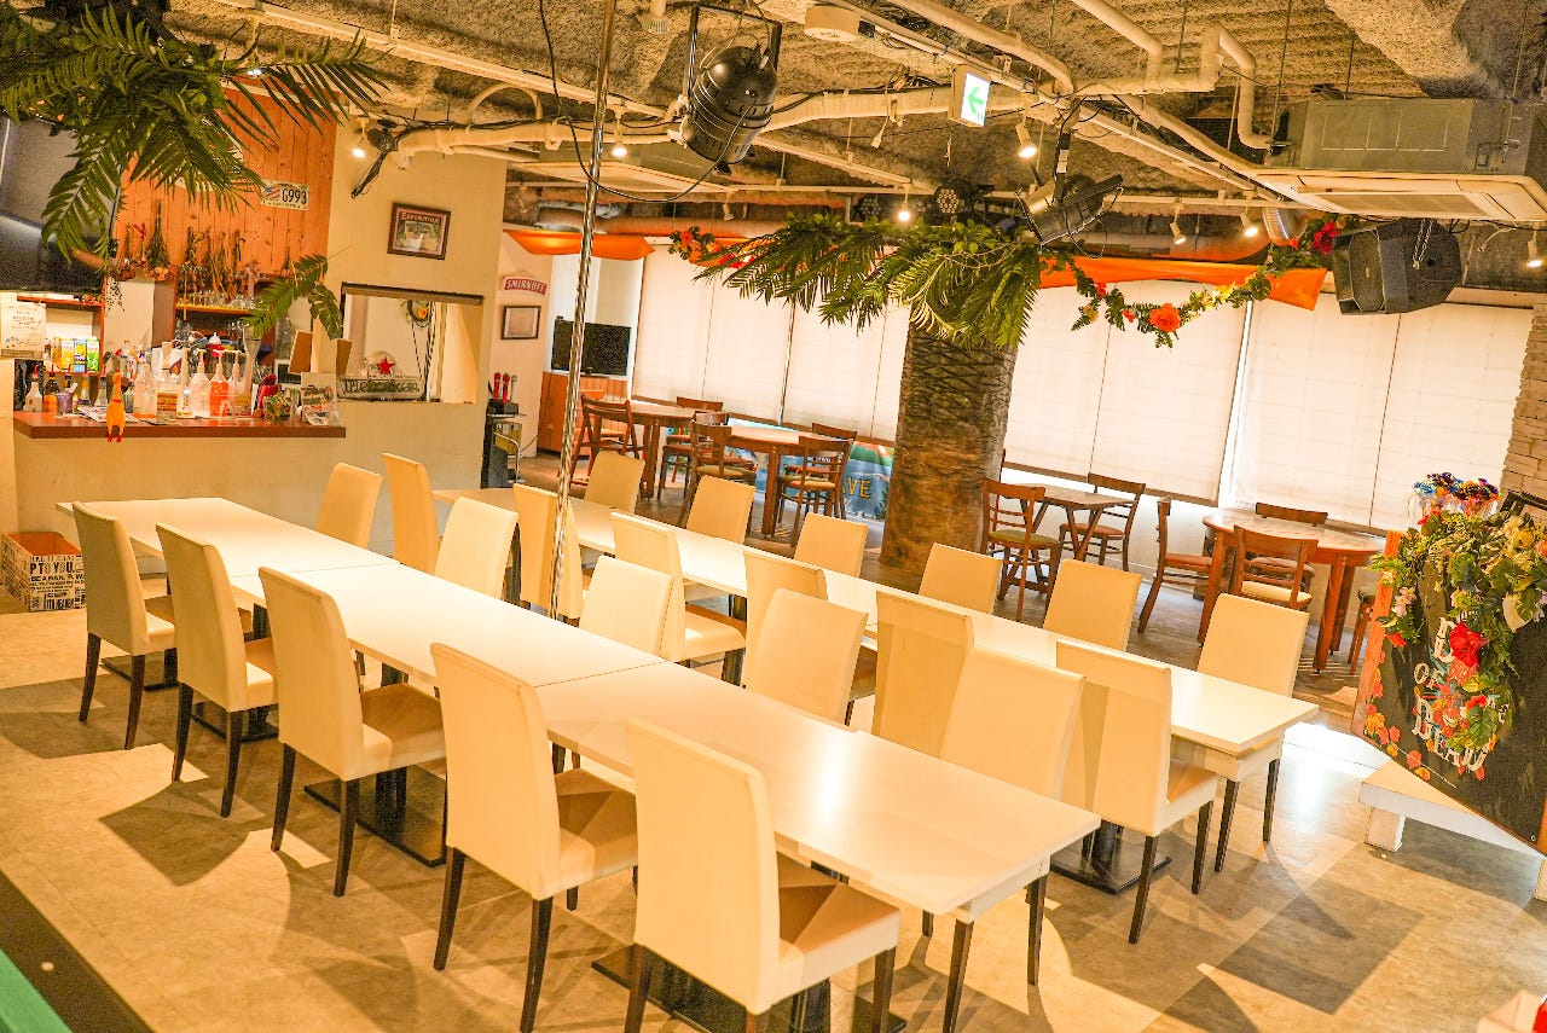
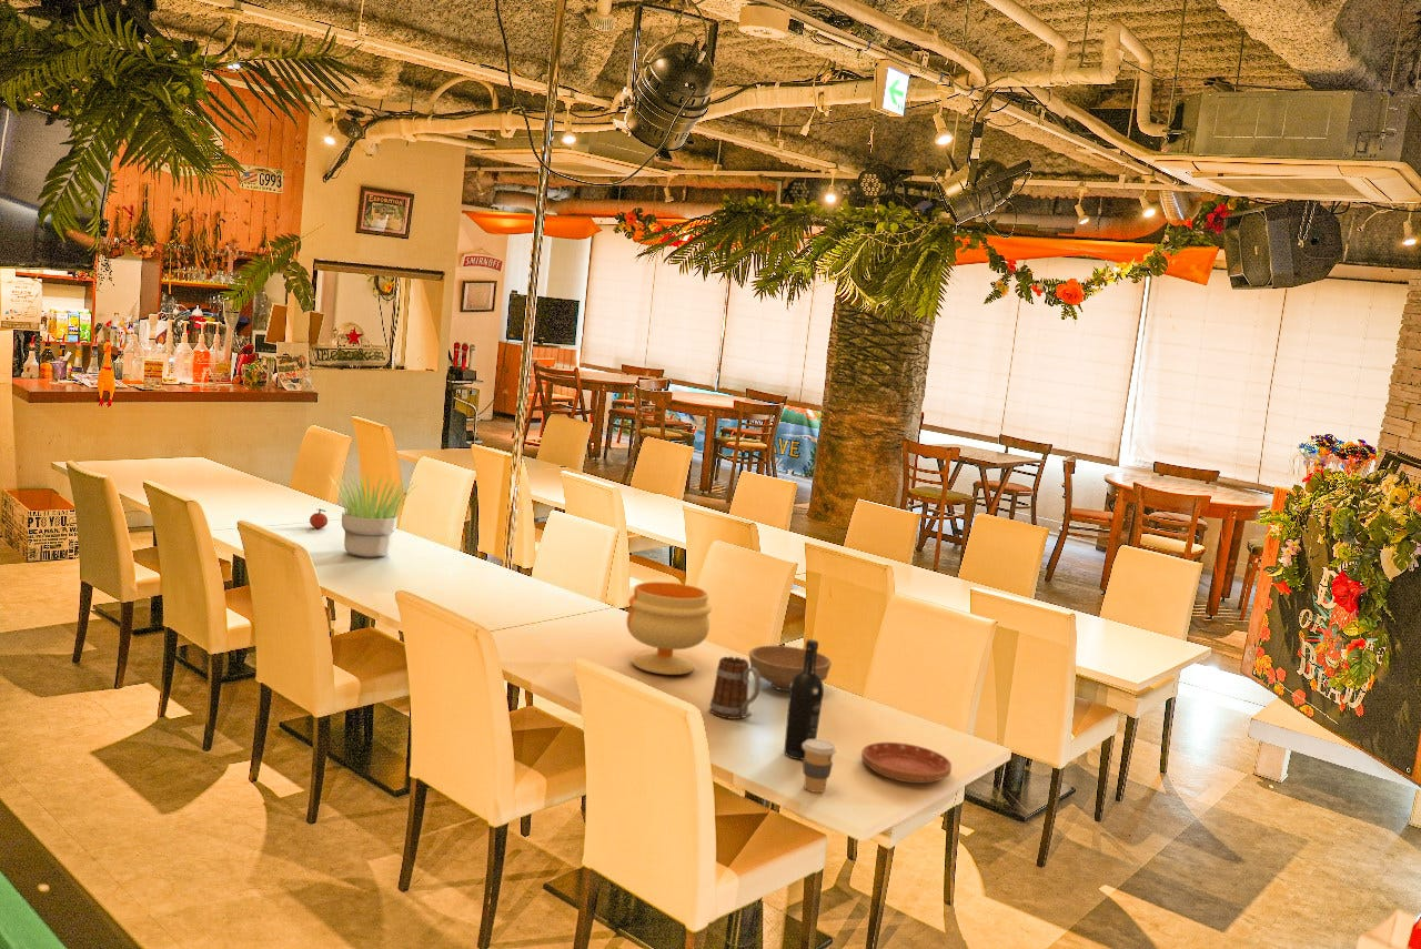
+ coffee cup [802,738,837,794]
+ saucer [860,741,953,784]
+ bowl [748,645,833,693]
+ potted plant [327,472,420,558]
+ footed bowl [625,580,713,676]
+ mug [708,656,762,720]
+ wine bottle [783,638,825,760]
+ apple [309,507,329,529]
